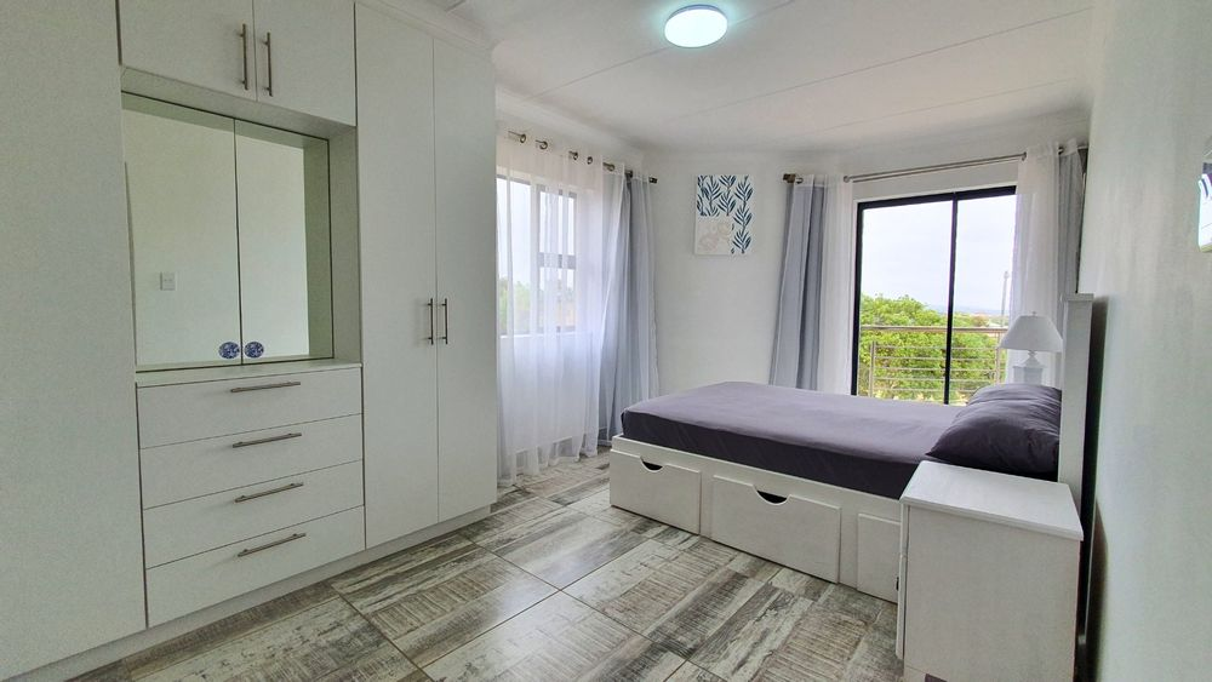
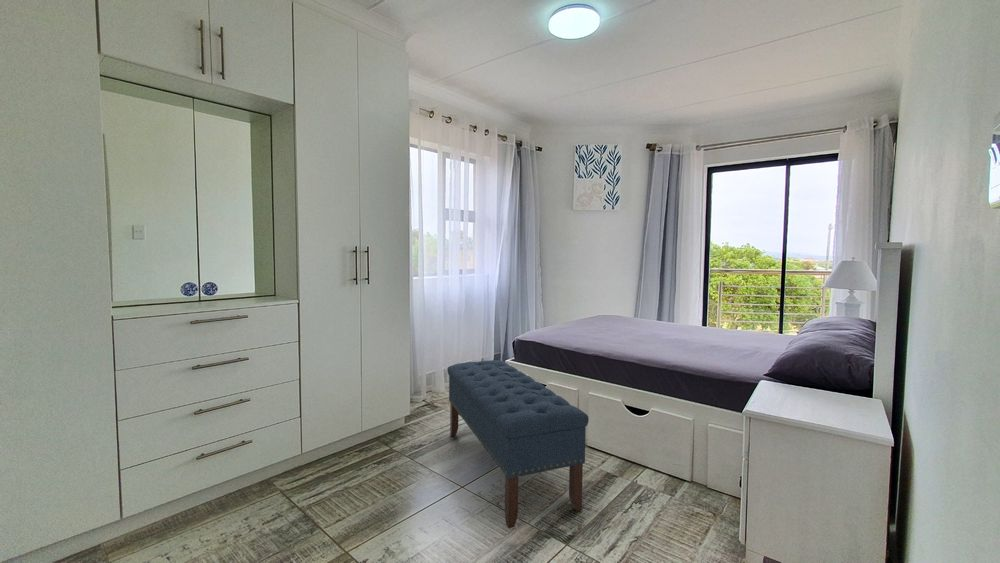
+ bench [446,359,590,529]
